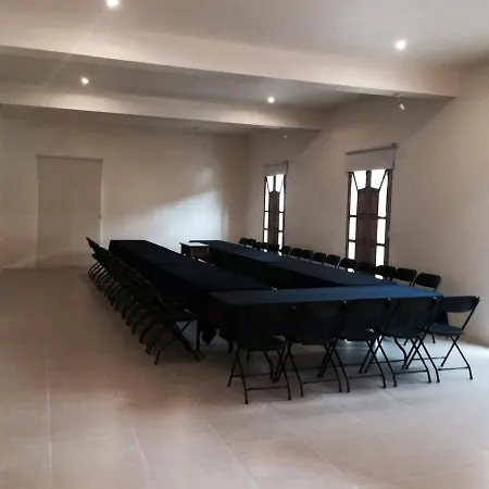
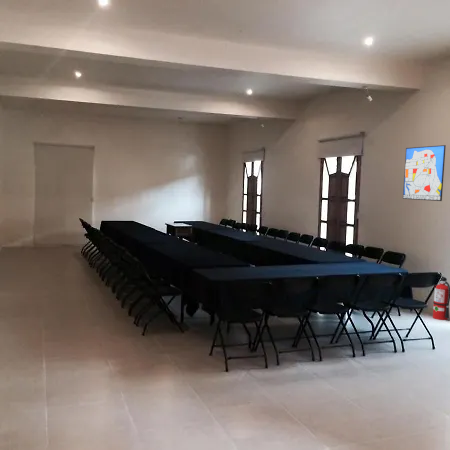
+ wall art [402,144,447,202]
+ fire extinguisher [432,276,450,321]
